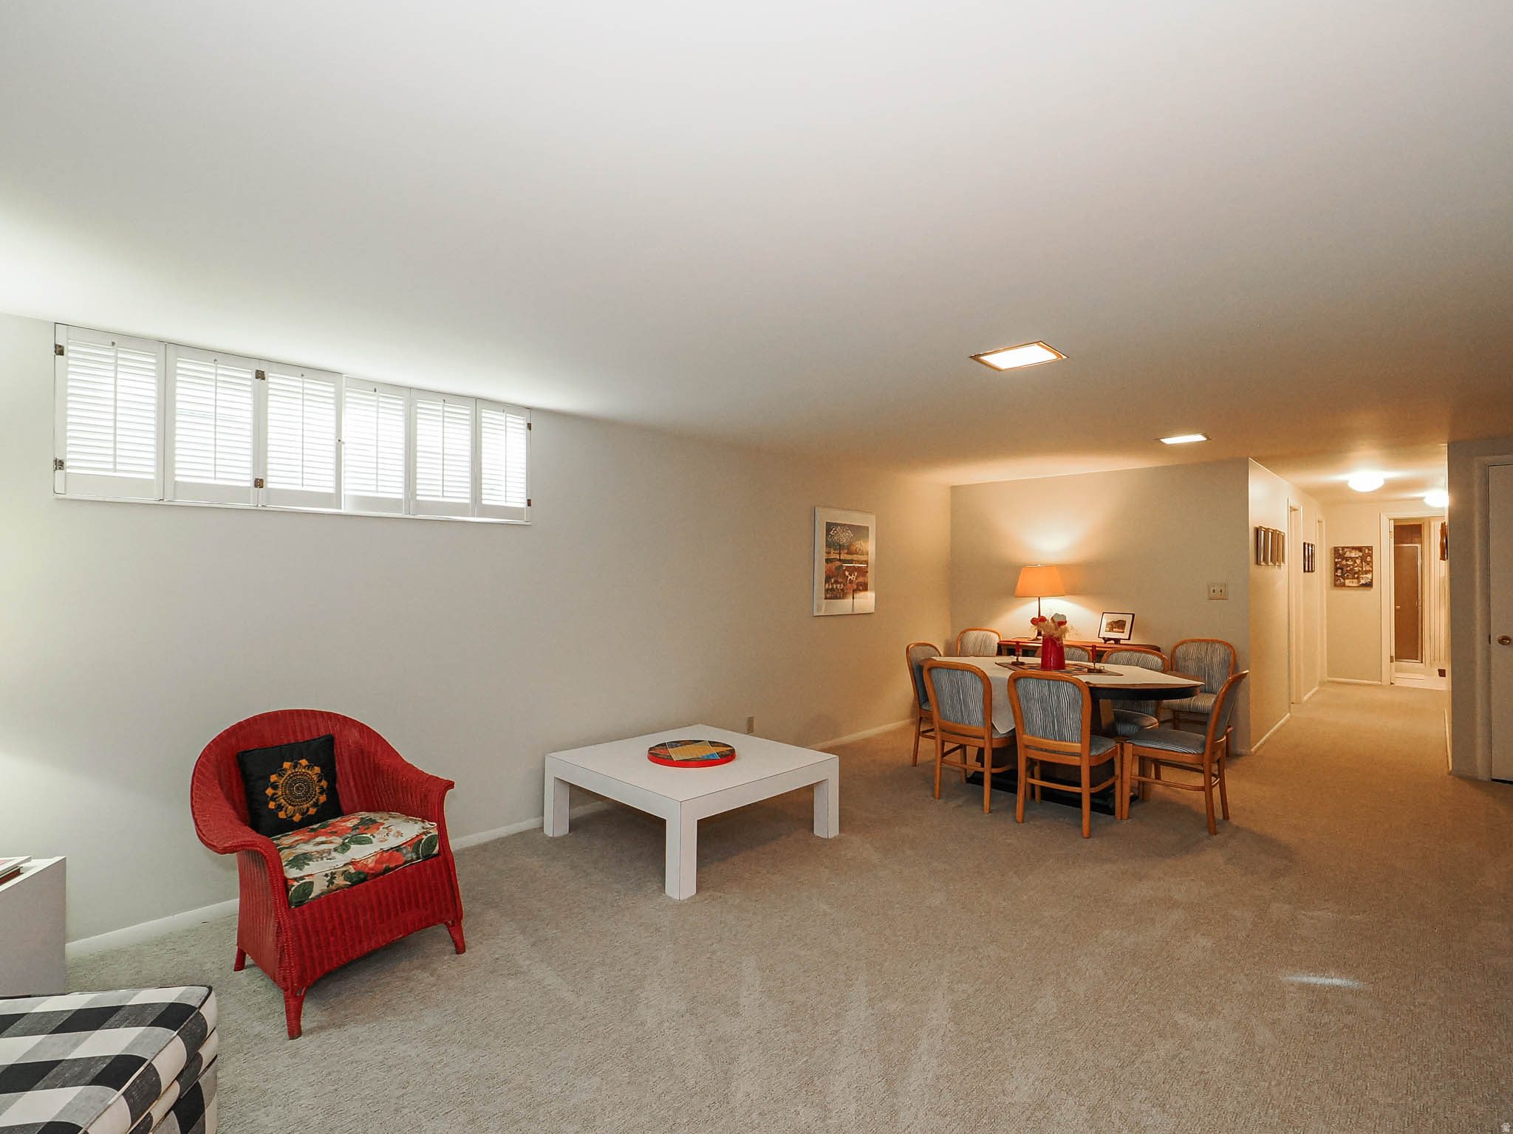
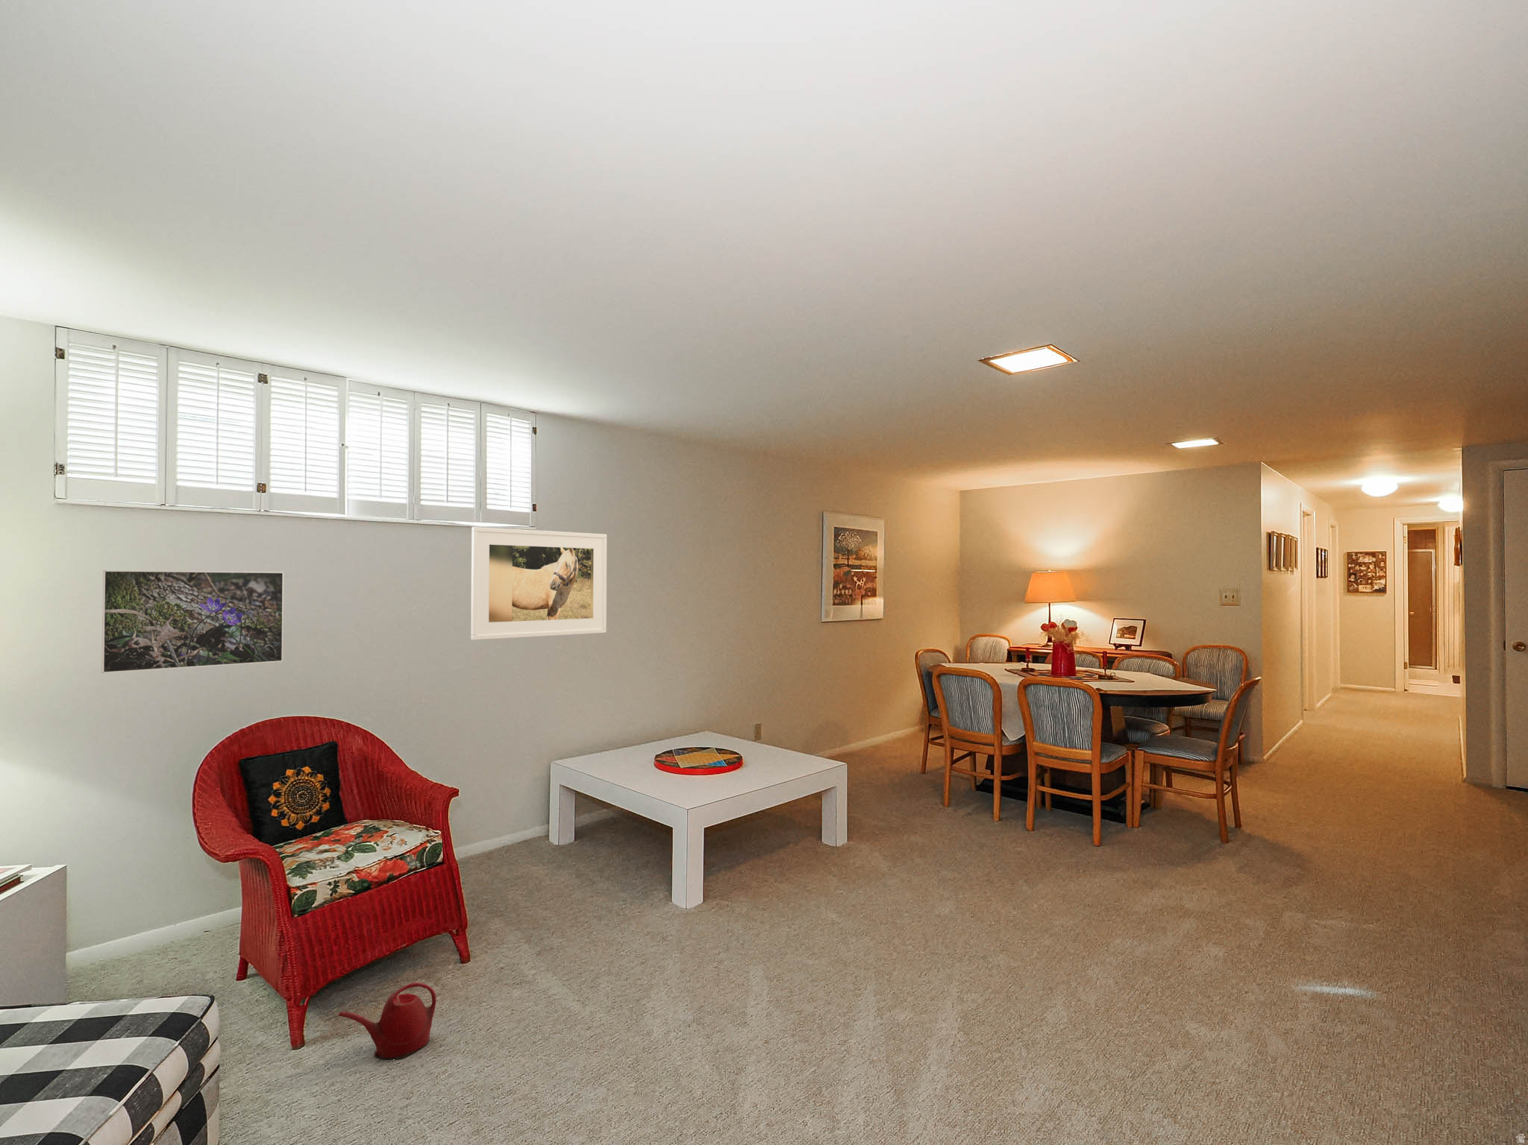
+ watering can [337,981,437,1060]
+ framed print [101,570,284,674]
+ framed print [470,527,608,641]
